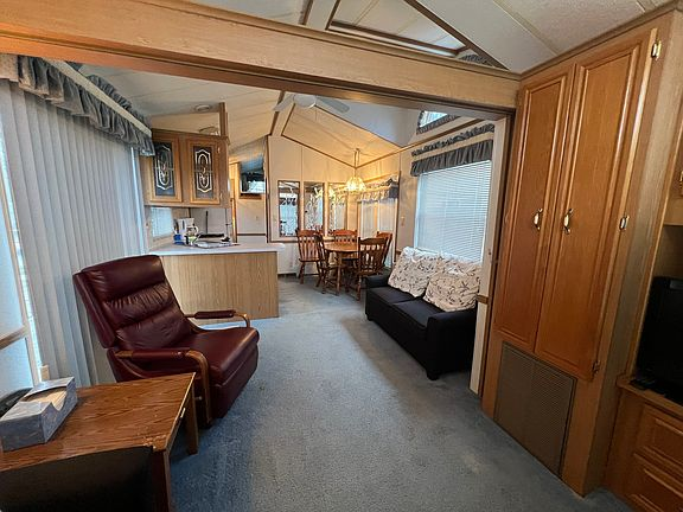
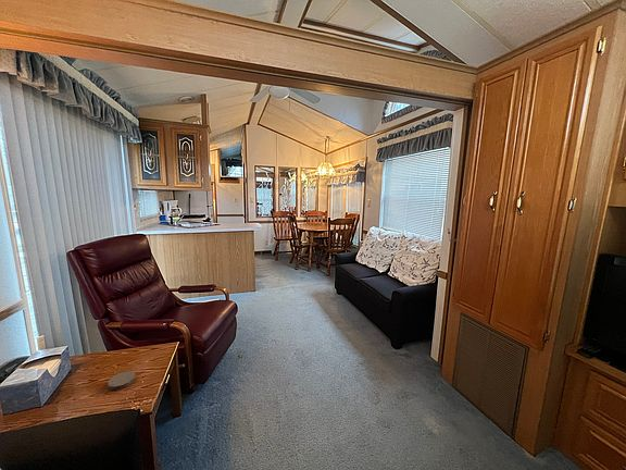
+ coaster [107,370,137,391]
